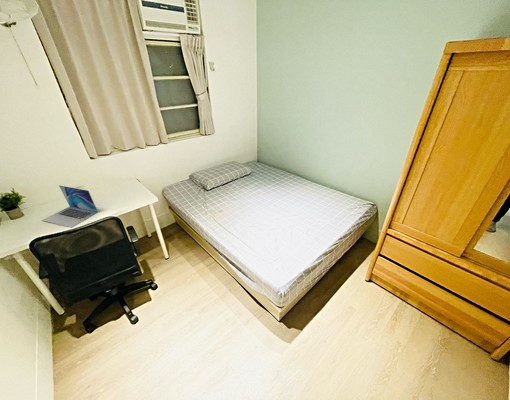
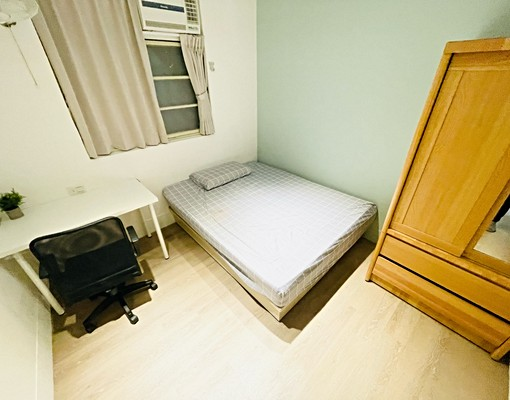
- laptop [41,184,99,229]
